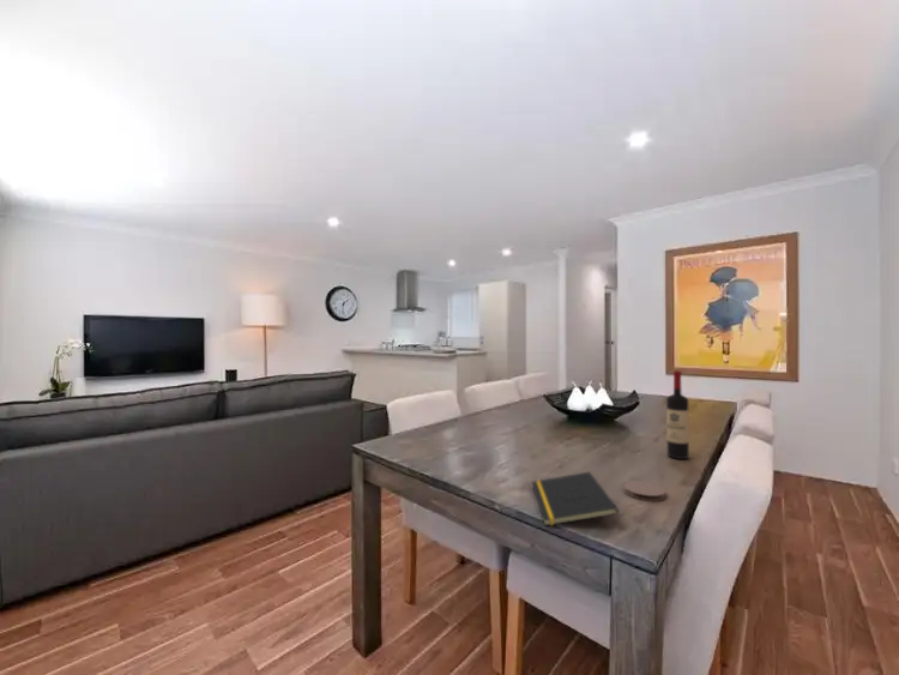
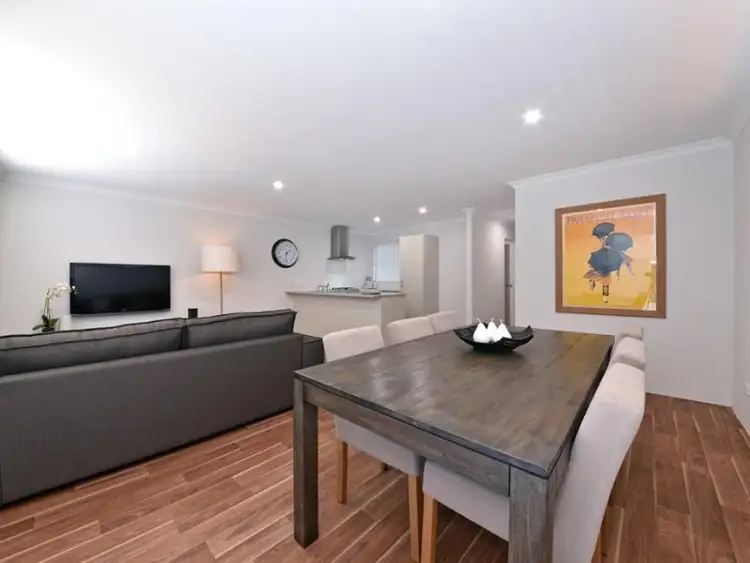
- notepad [531,471,620,528]
- coaster [623,480,666,502]
- wine bottle [665,369,690,460]
